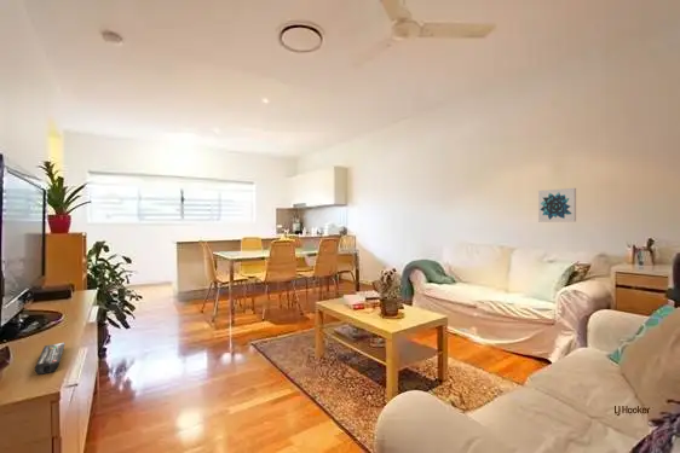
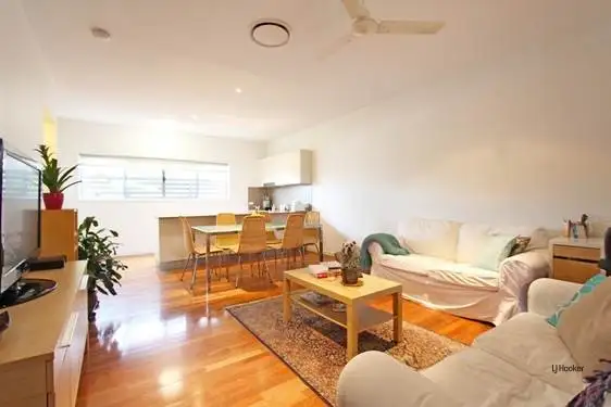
- wall art [537,187,577,223]
- remote control [34,342,67,376]
